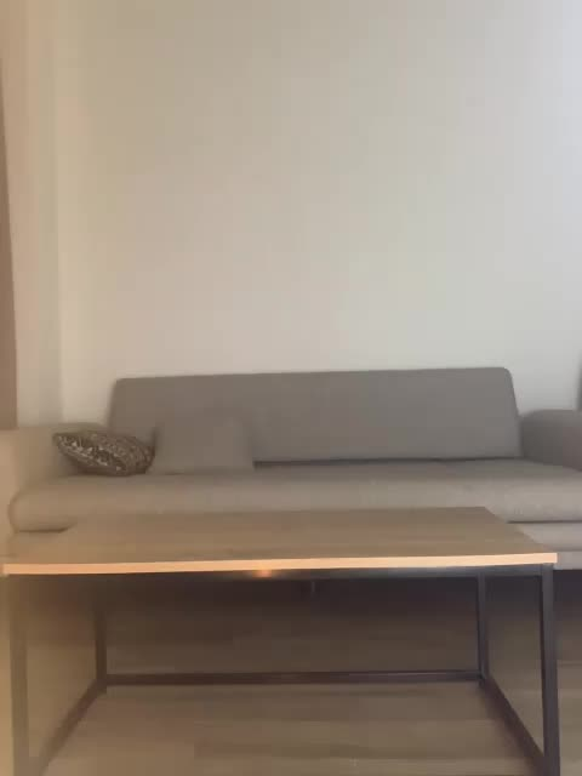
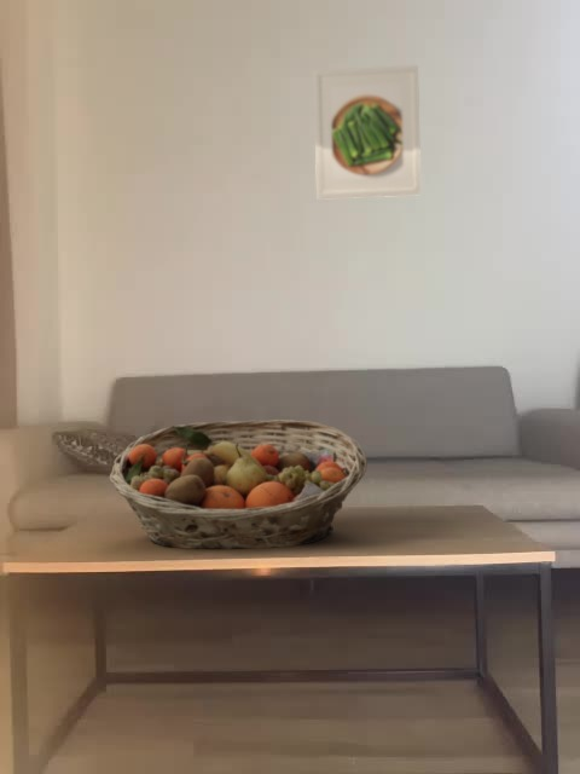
+ fruit basket [109,418,369,550]
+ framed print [312,64,422,201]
